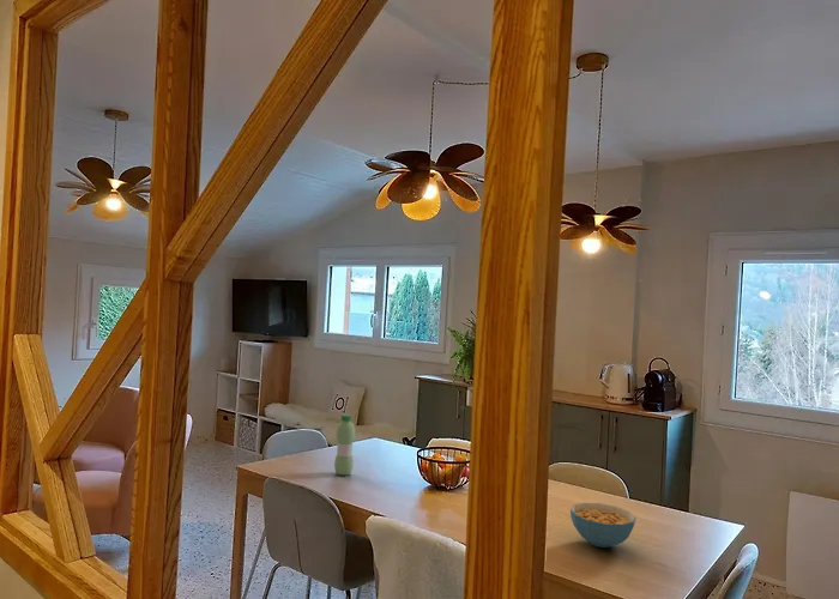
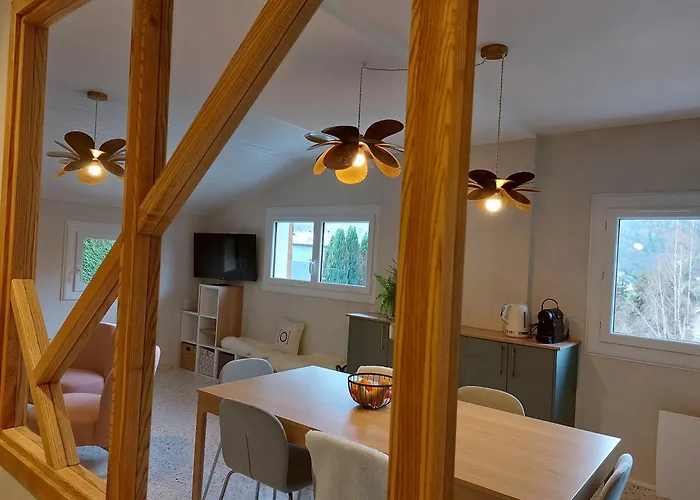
- cereal bowl [569,502,636,549]
- water bottle [333,413,356,477]
